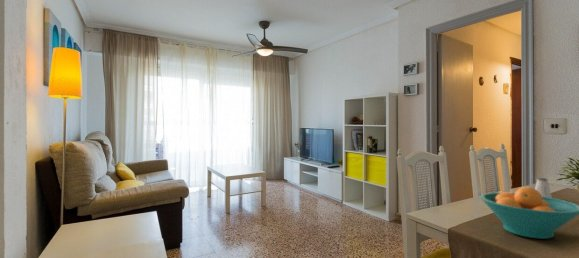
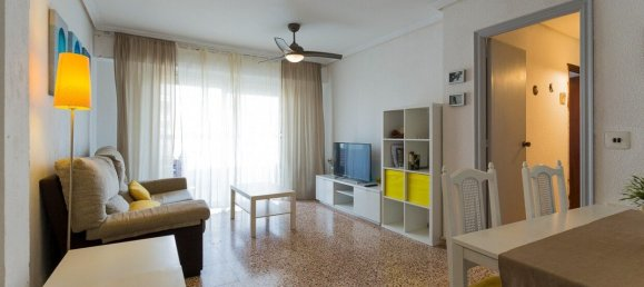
- fruit bowl [479,186,579,240]
- saltshaker [534,177,553,198]
